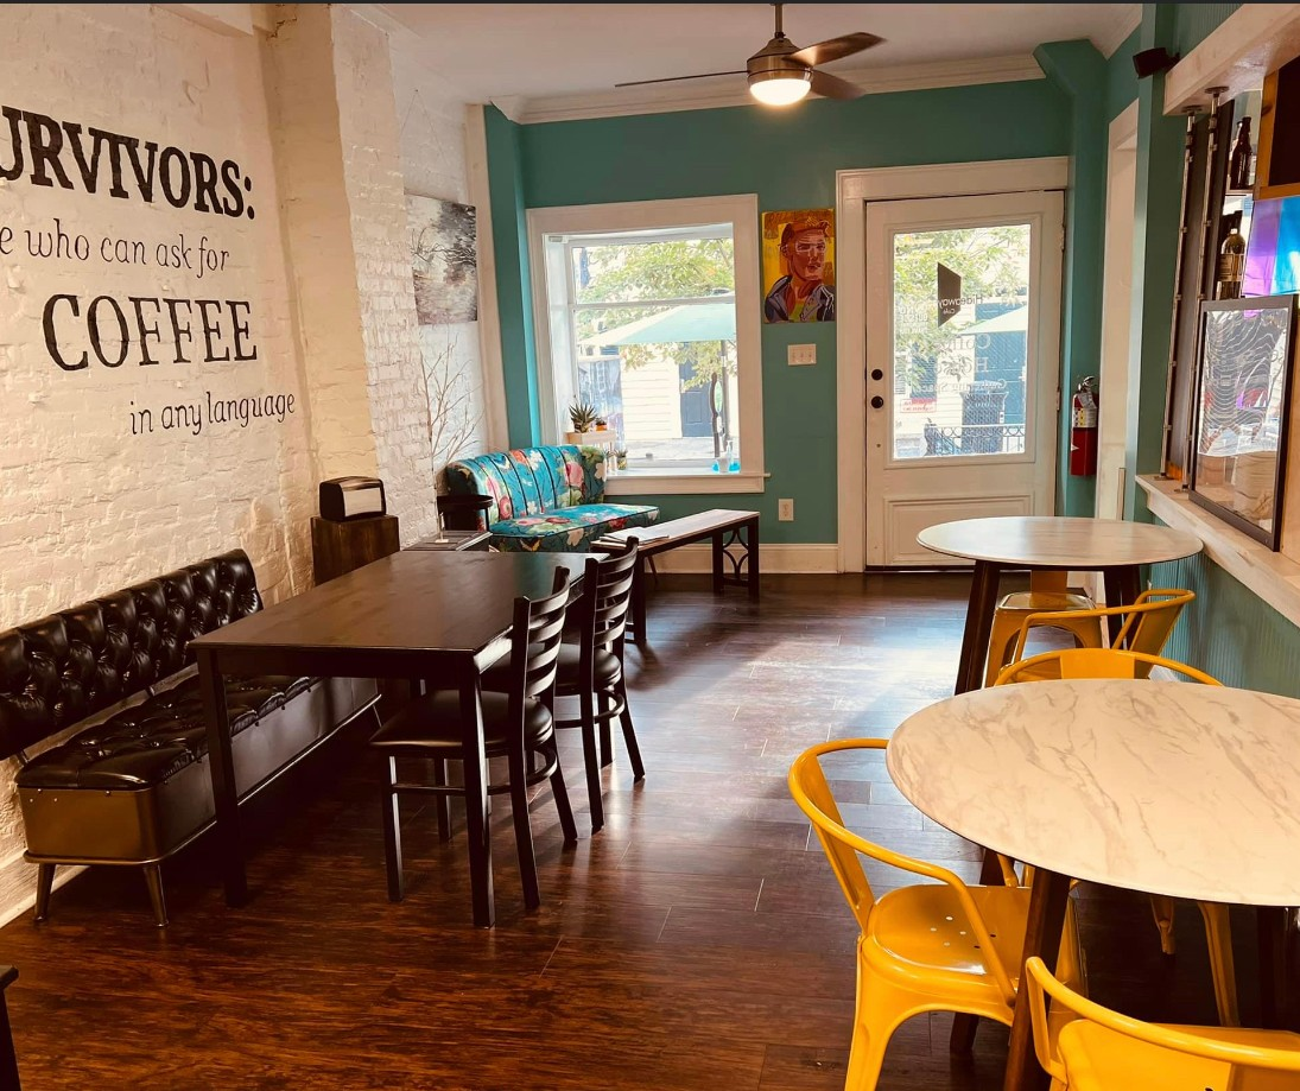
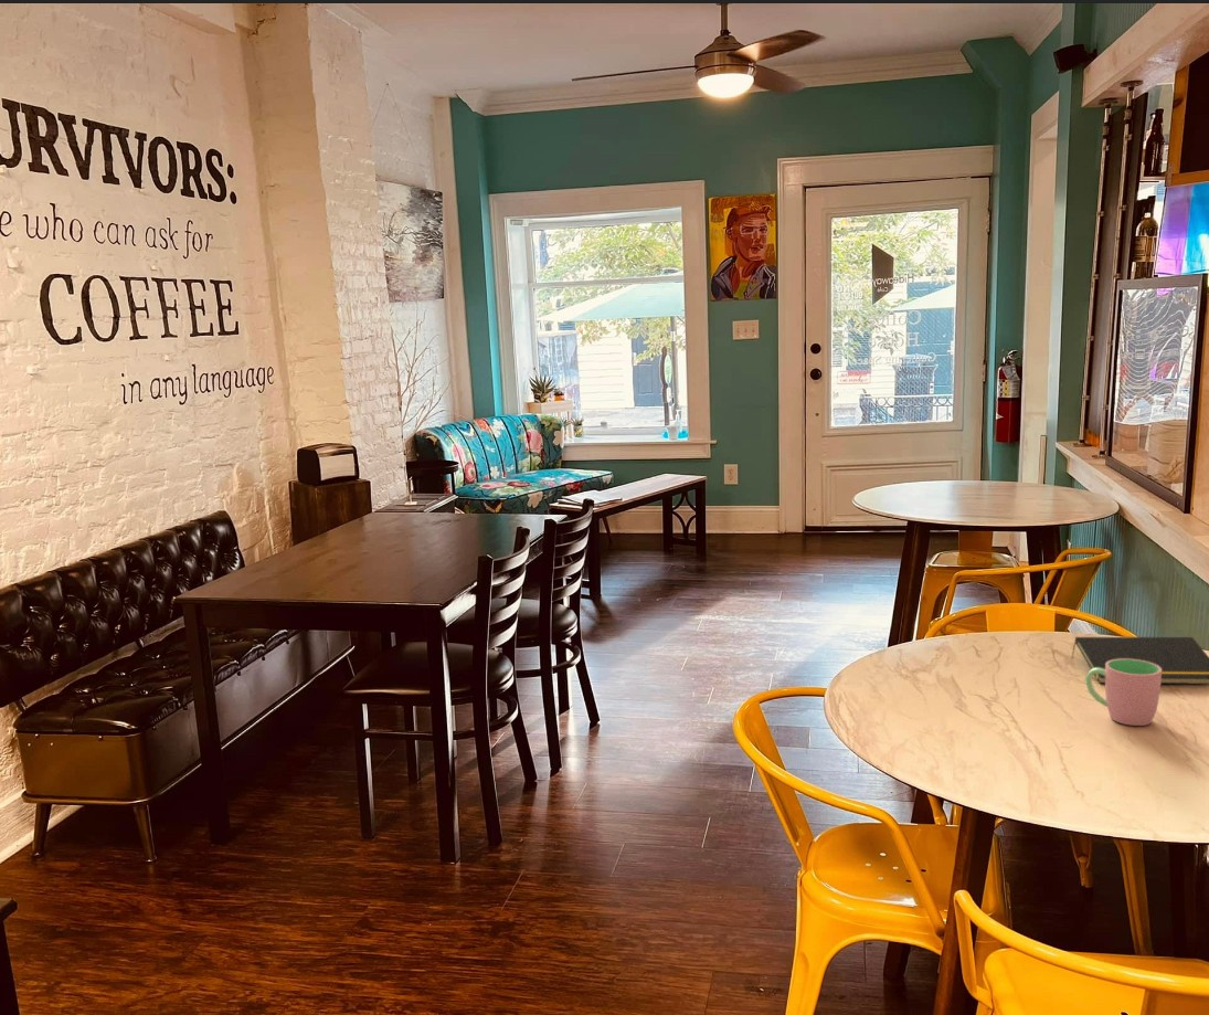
+ cup [1085,658,1162,727]
+ notepad [1071,636,1209,686]
